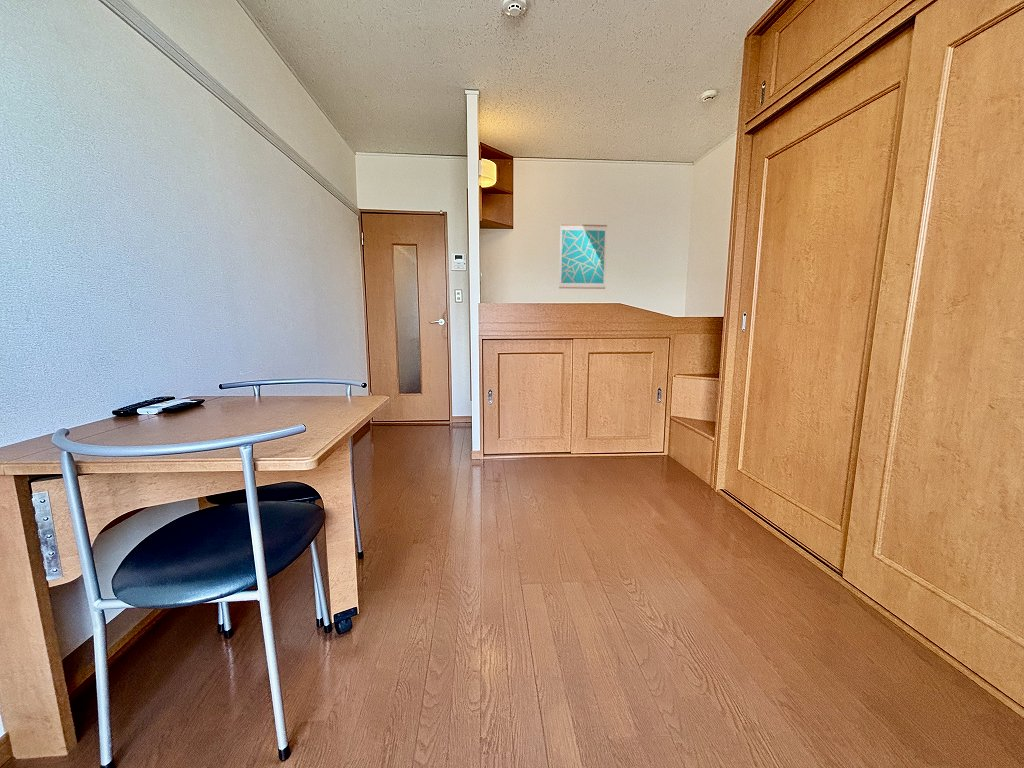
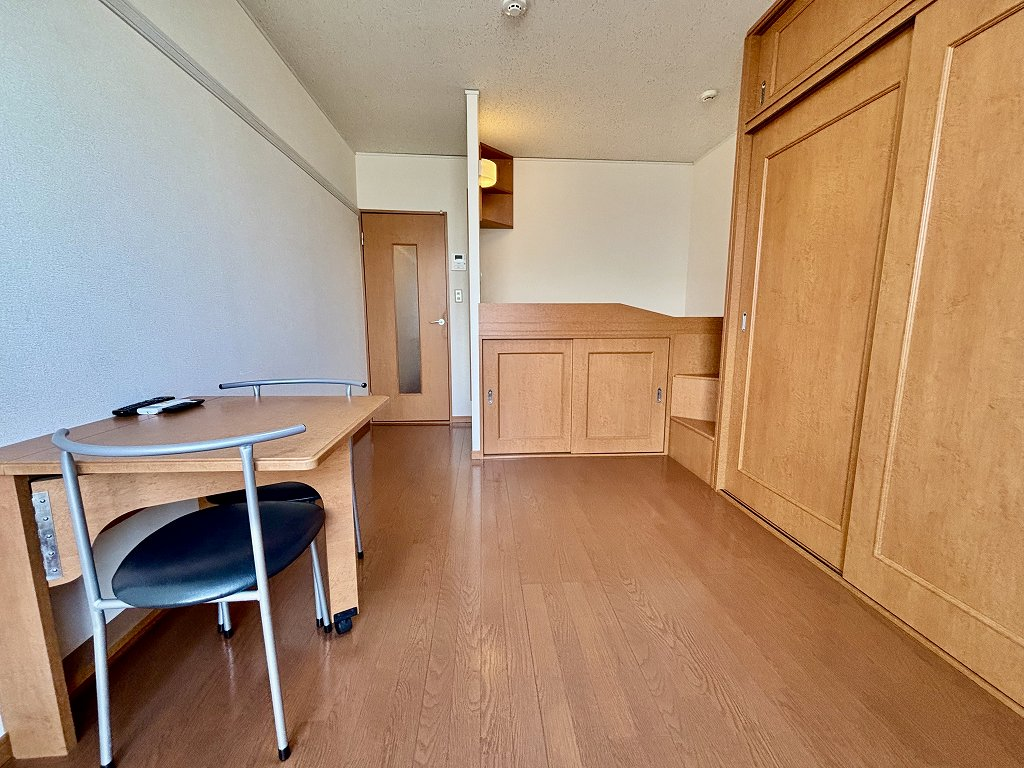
- wall art [558,223,608,290]
